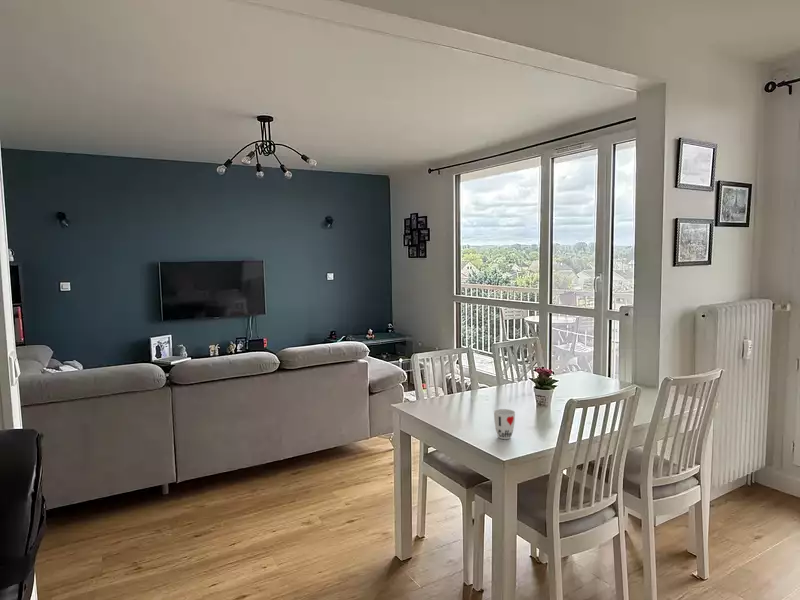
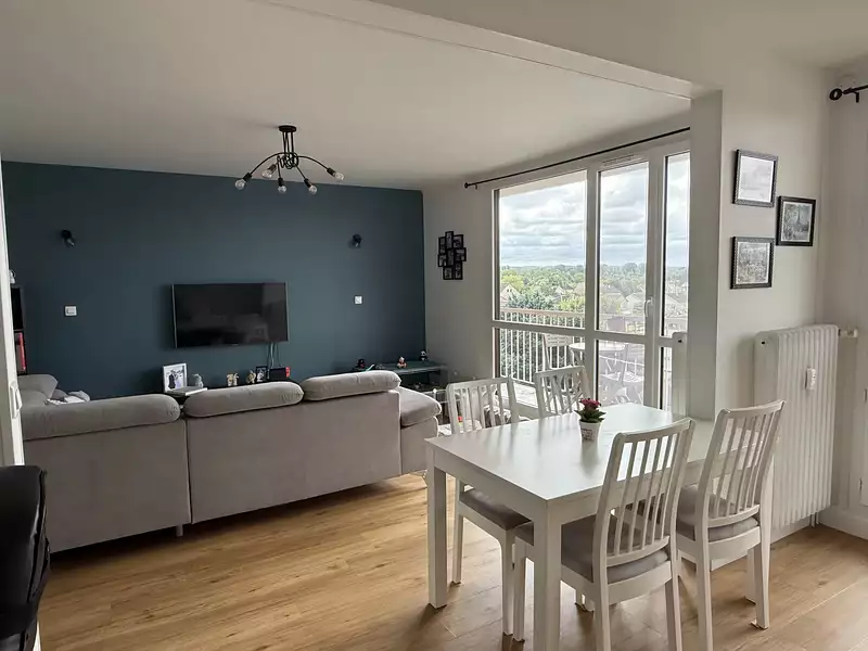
- cup [493,408,516,440]
